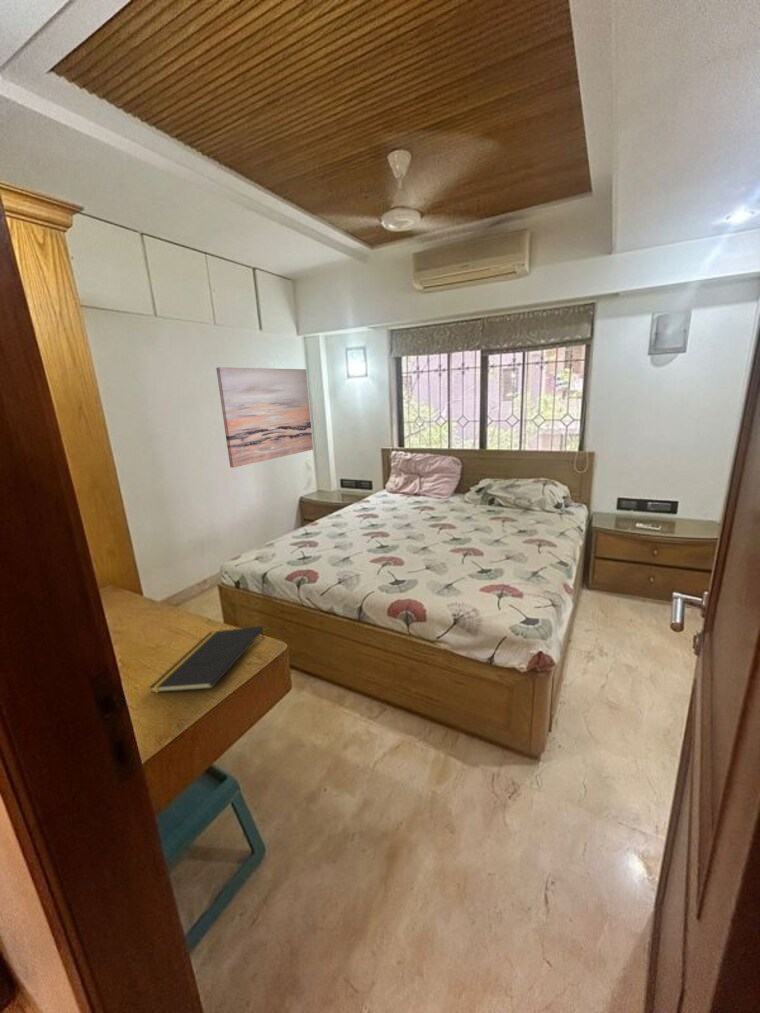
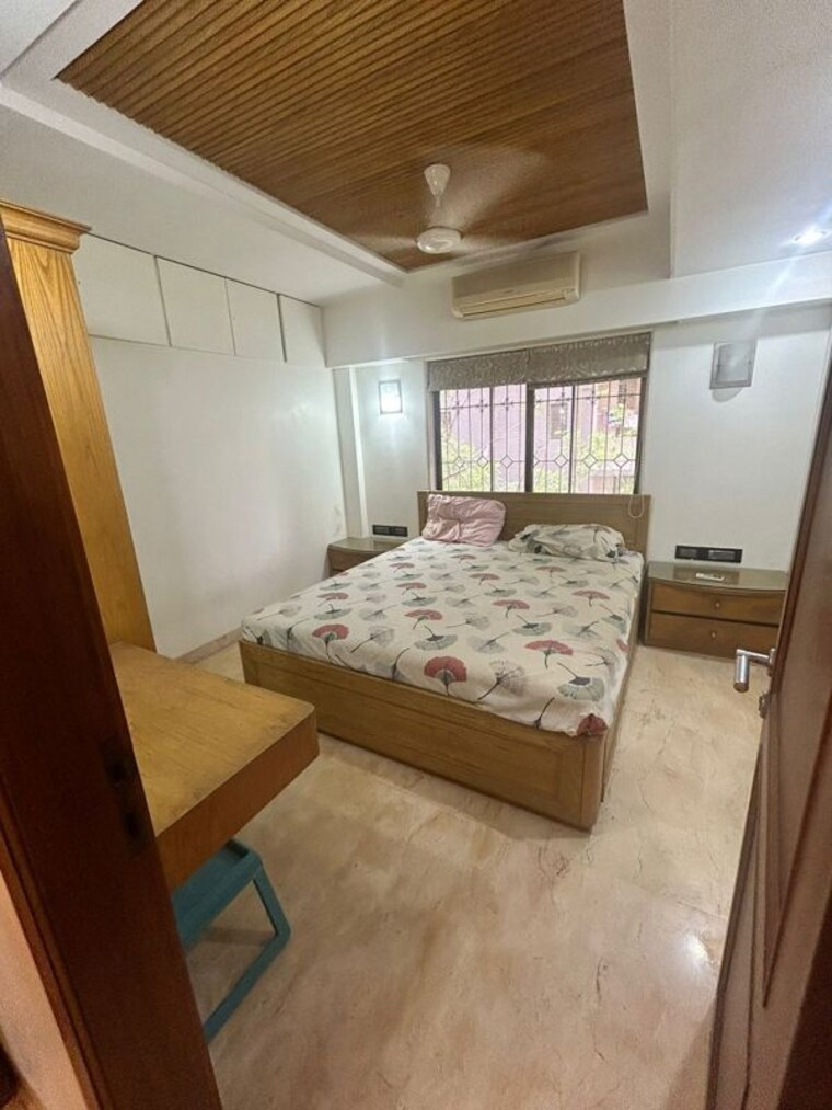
- wall art [215,366,314,469]
- notepad [148,625,265,694]
